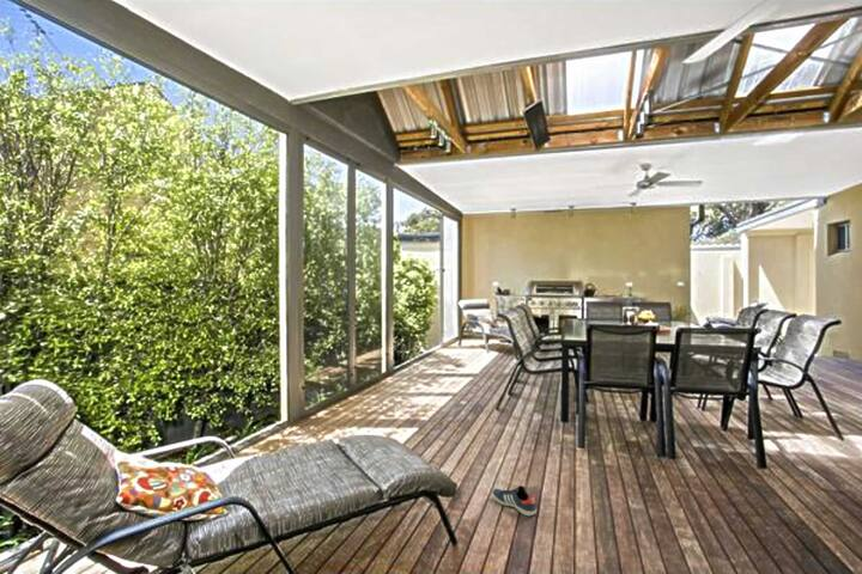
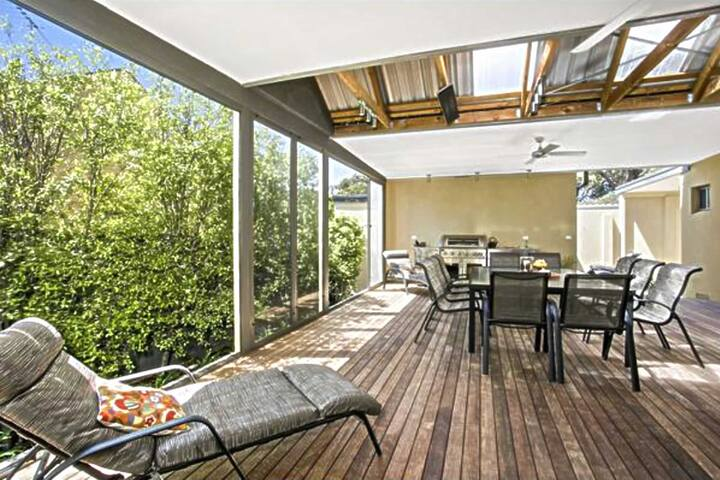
- sneaker [491,484,538,517]
